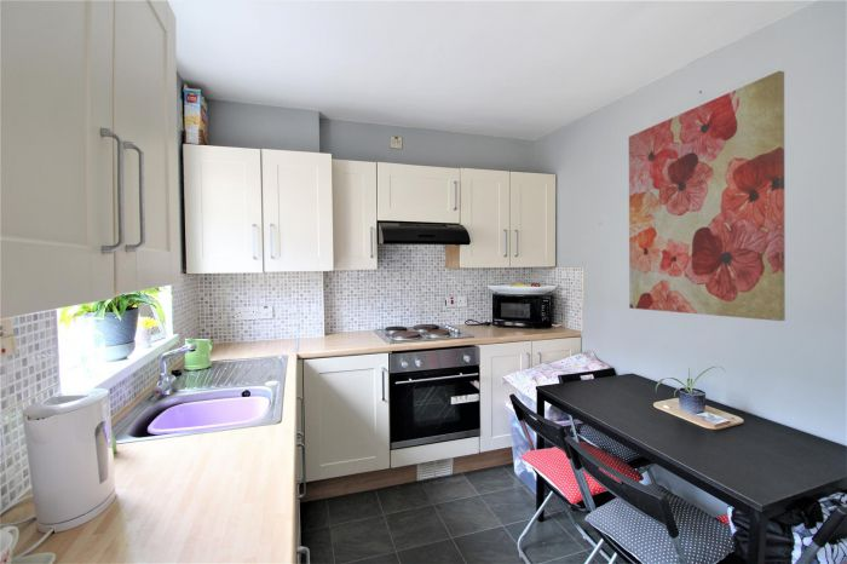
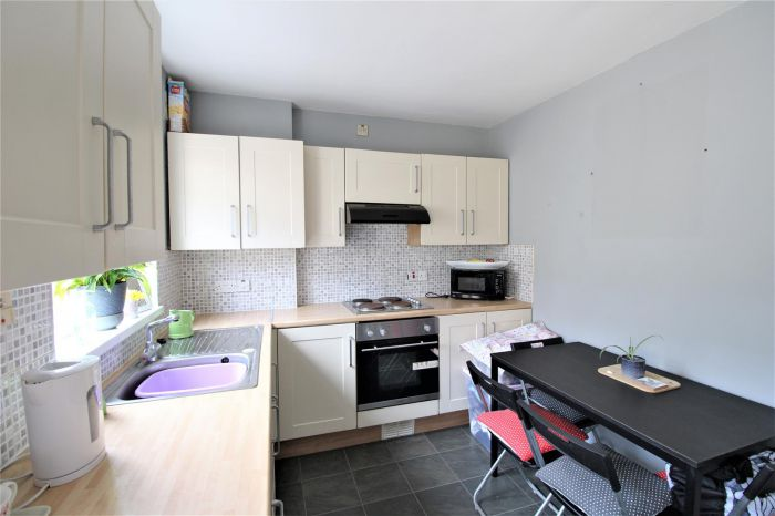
- wall art [628,69,786,322]
